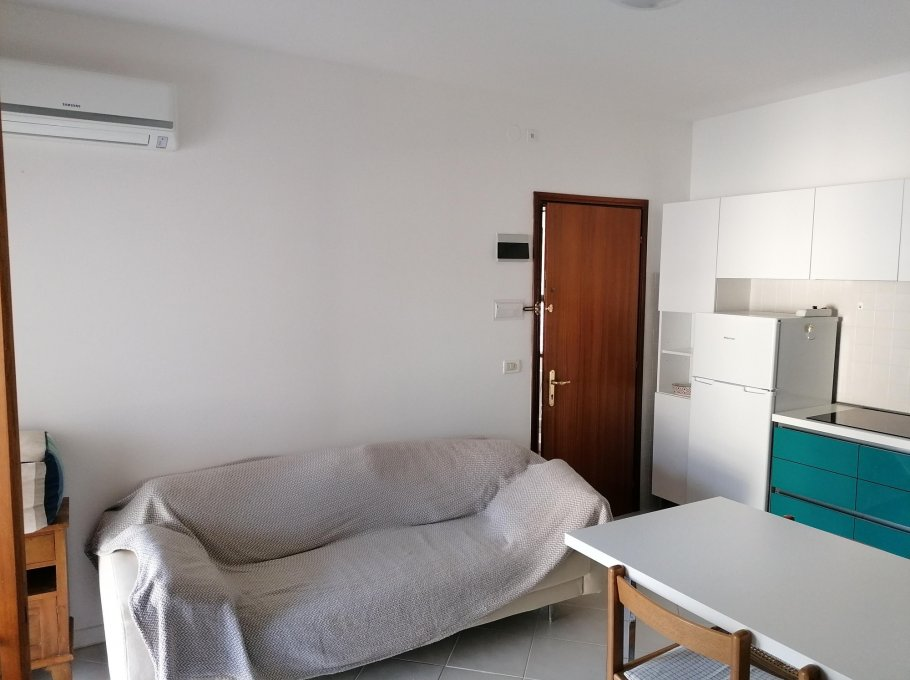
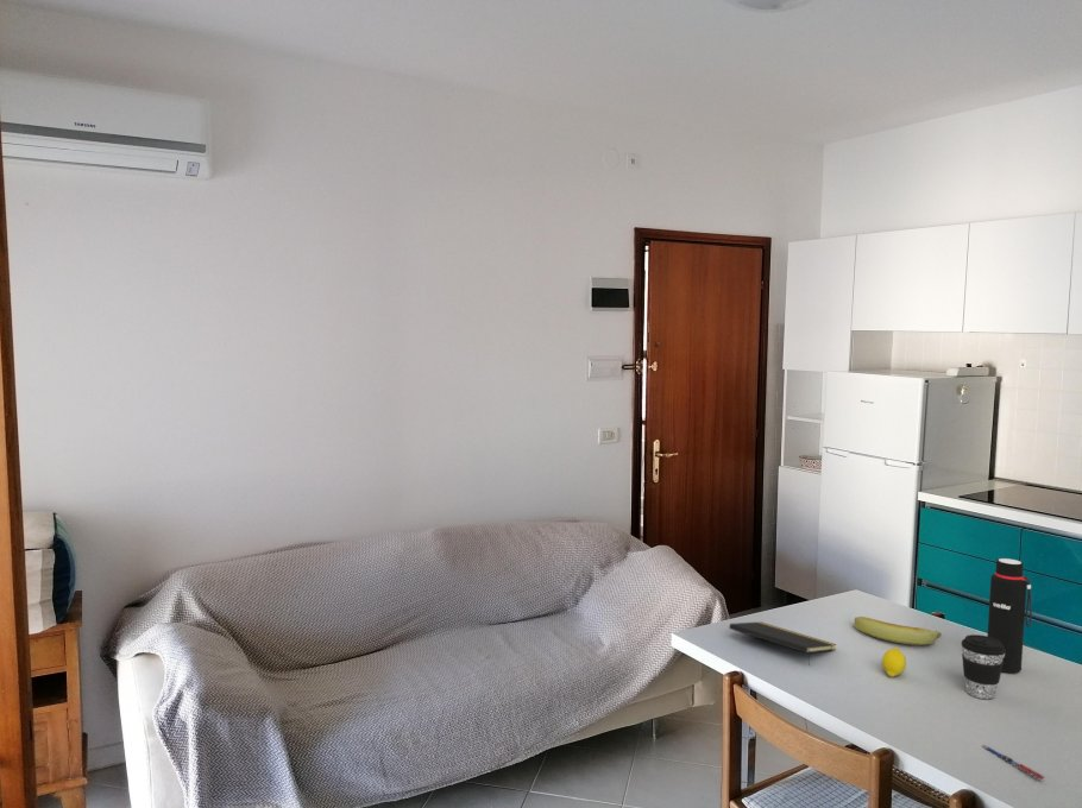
+ coffee cup [961,633,1006,700]
+ fruit [881,646,907,678]
+ water bottle [987,557,1033,674]
+ pen [980,744,1046,781]
+ banana [853,616,943,646]
+ notepad [728,620,837,667]
